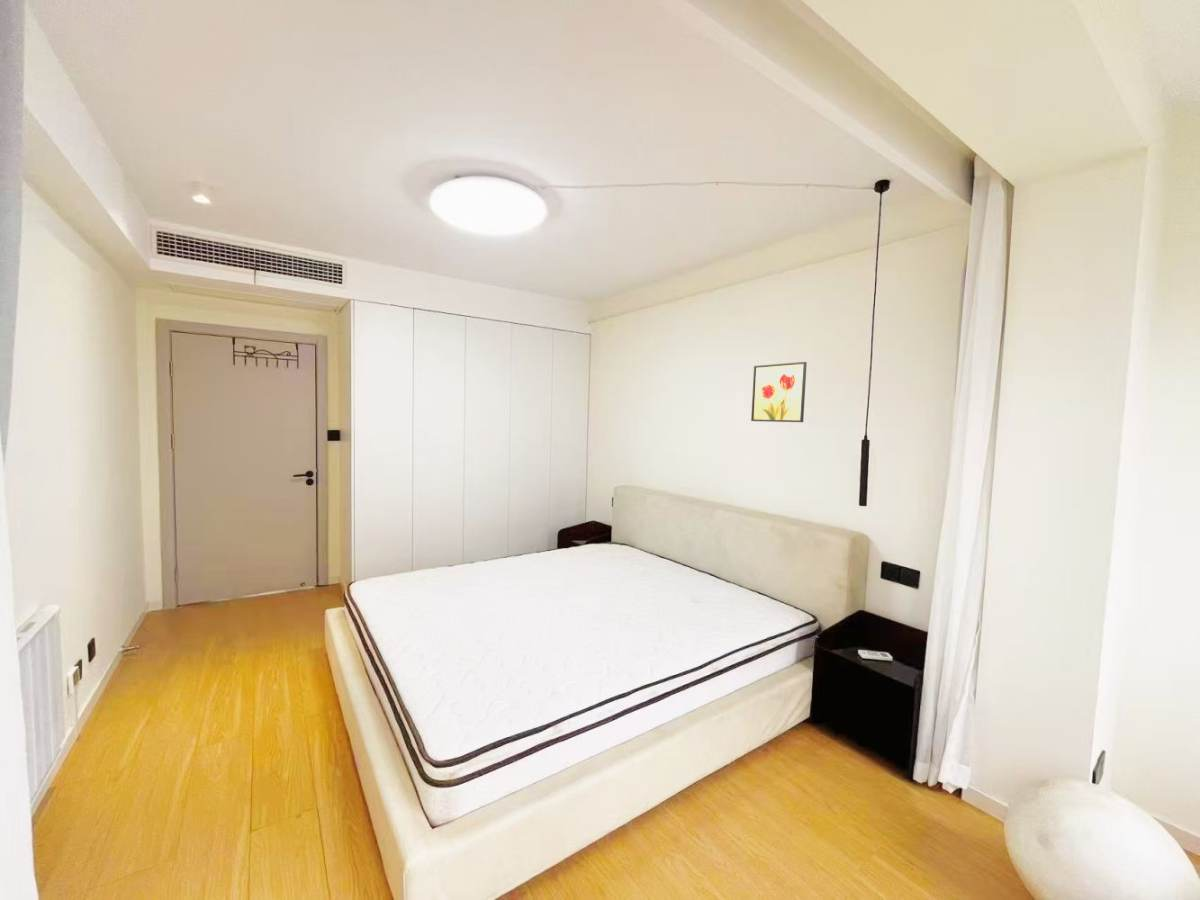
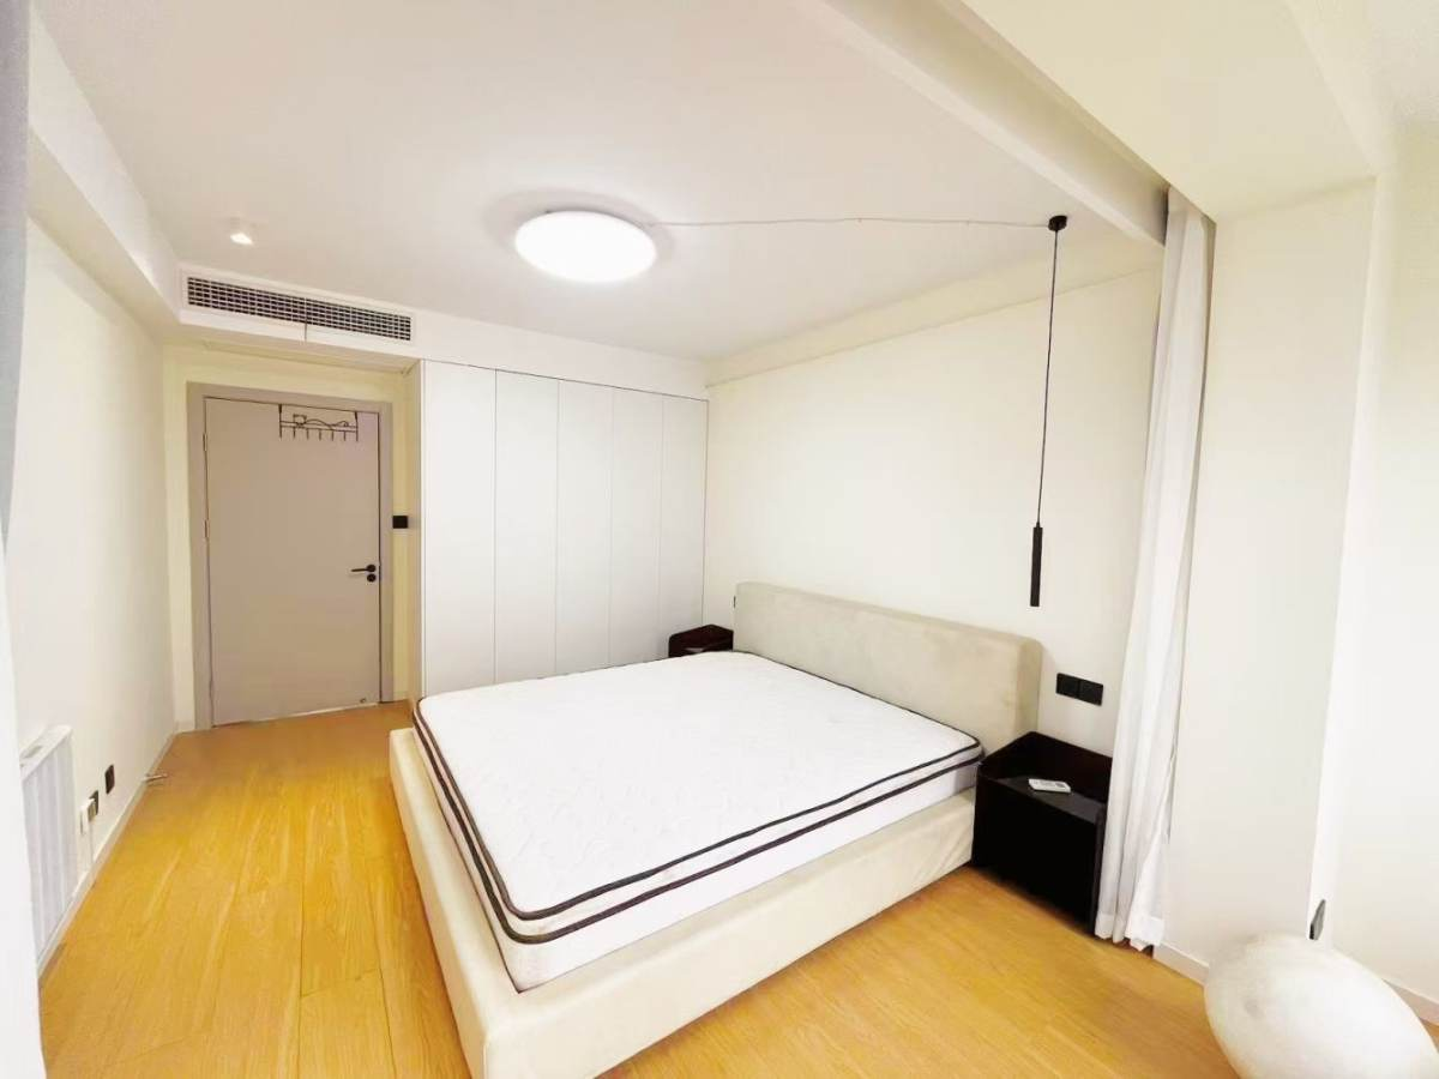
- wall art [750,361,808,423]
